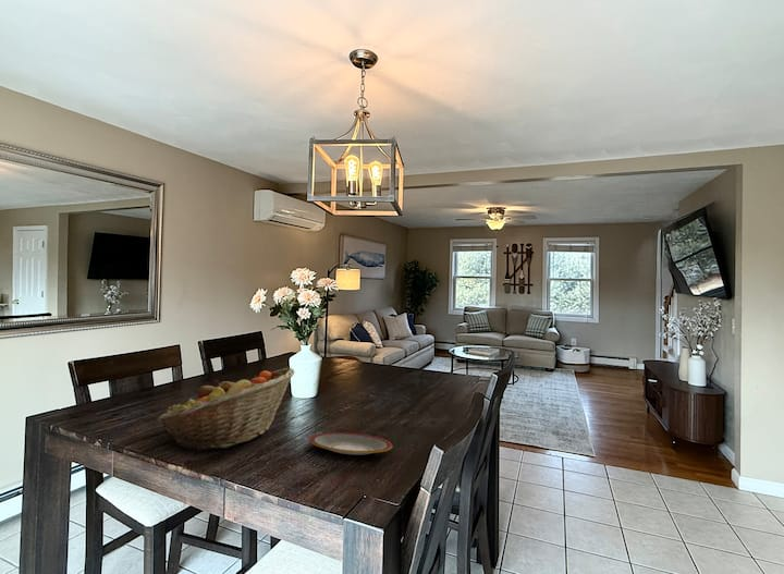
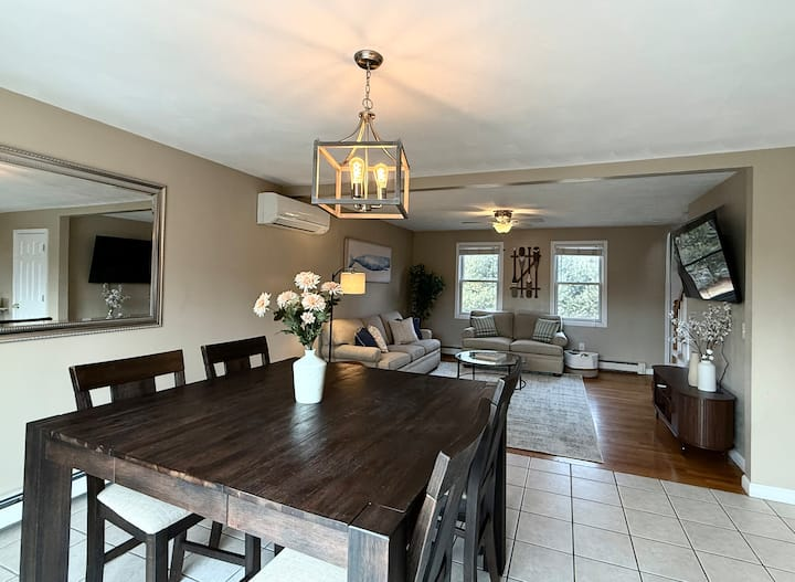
- plate [308,431,393,456]
- fruit basket [156,366,296,453]
